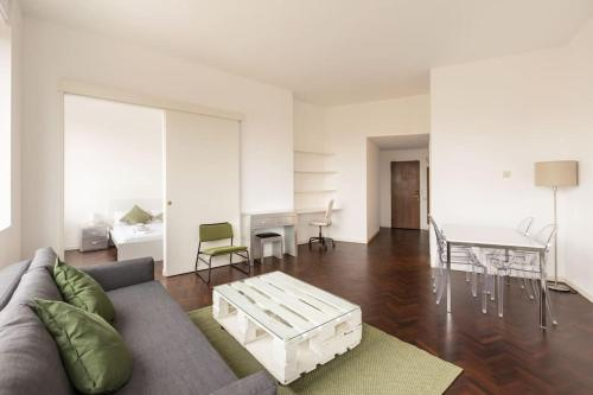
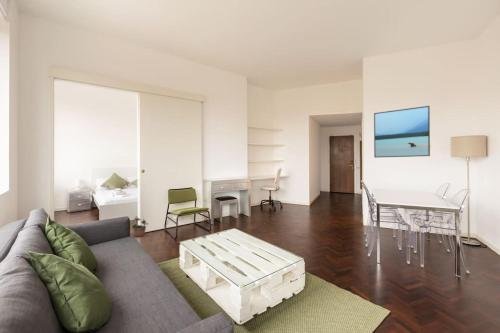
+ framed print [373,105,431,159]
+ potted plant [130,215,149,238]
